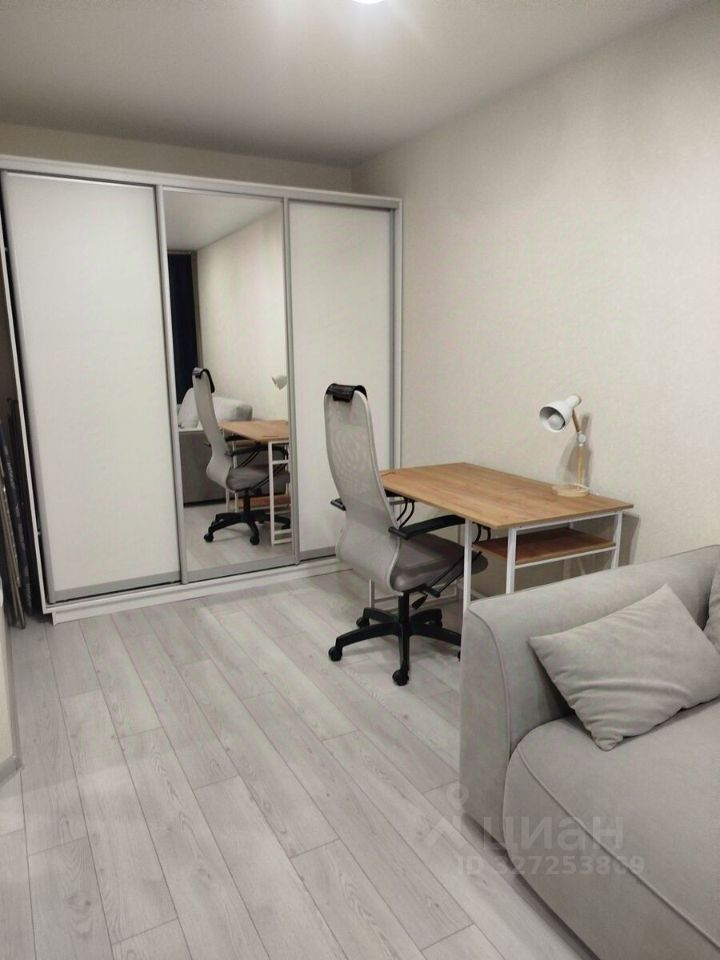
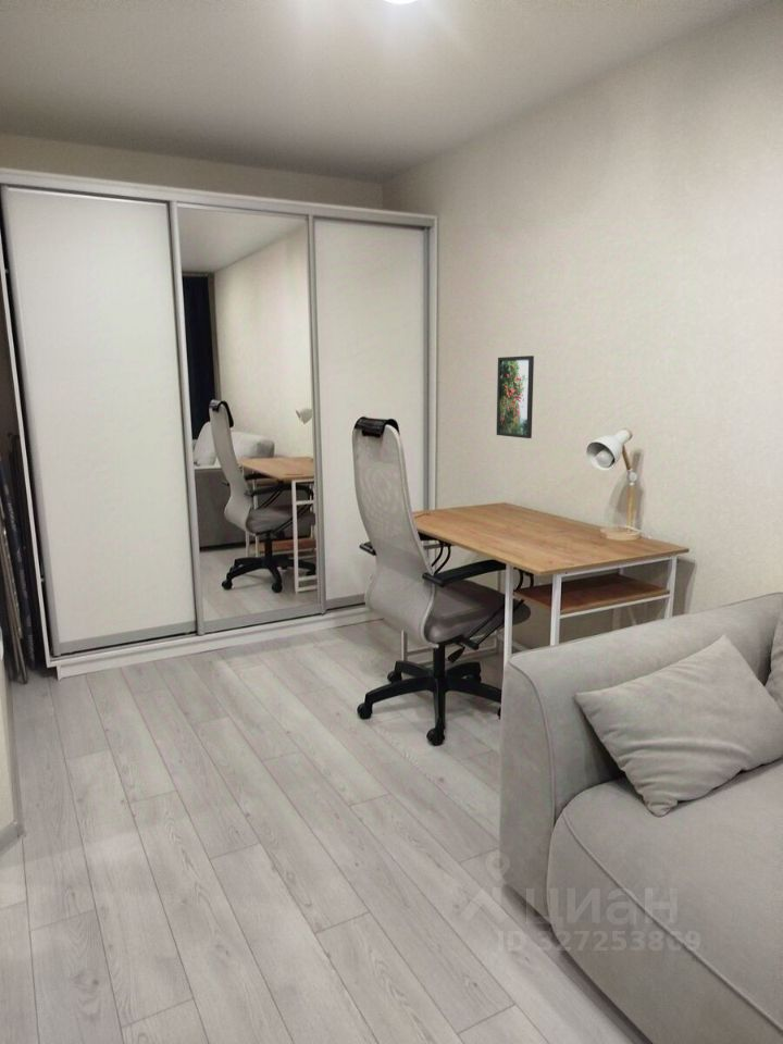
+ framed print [496,355,535,439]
